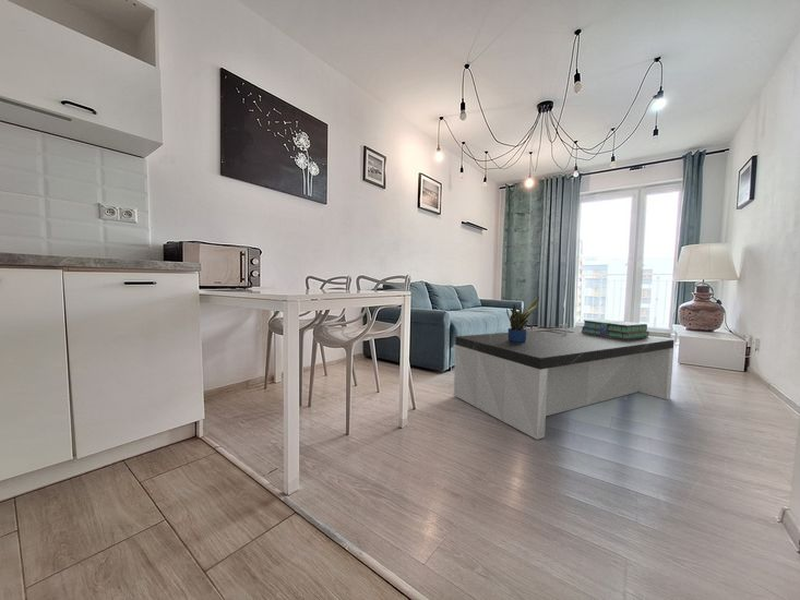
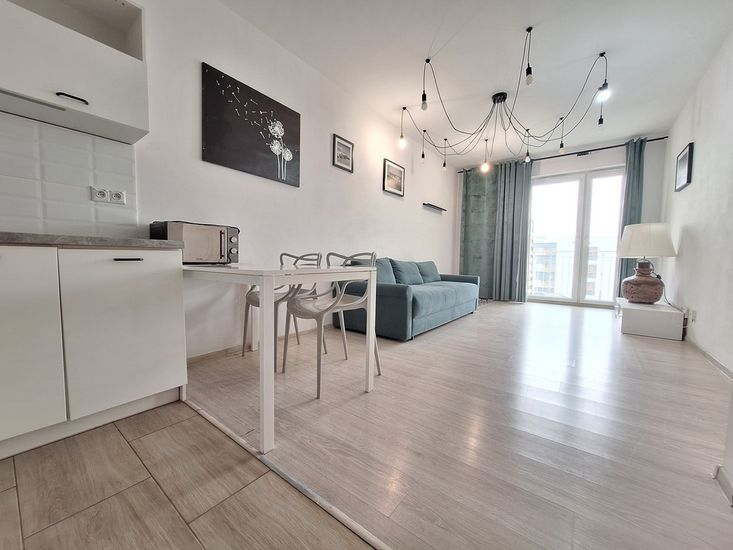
- coffee table [453,323,676,441]
- potted plant [505,296,540,343]
- stack of books [581,319,650,338]
